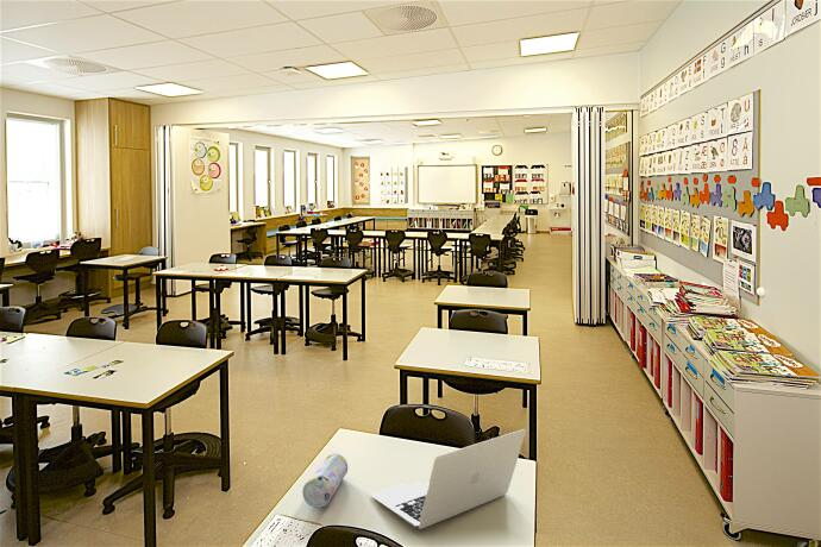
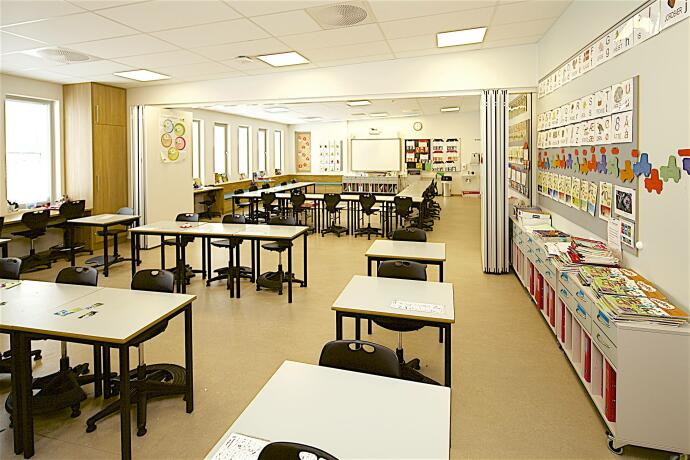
- pencil case [301,452,349,509]
- laptop [370,428,527,530]
